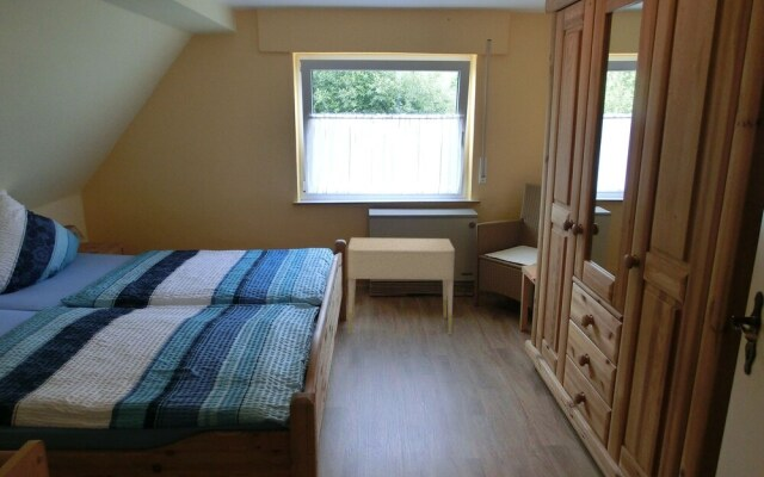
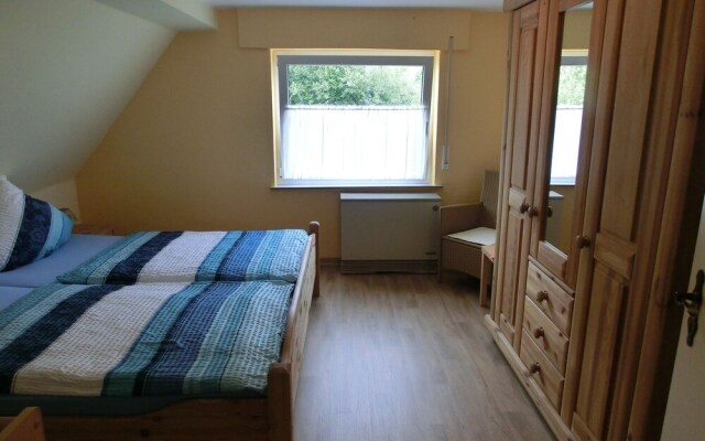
- nightstand [347,236,456,336]
